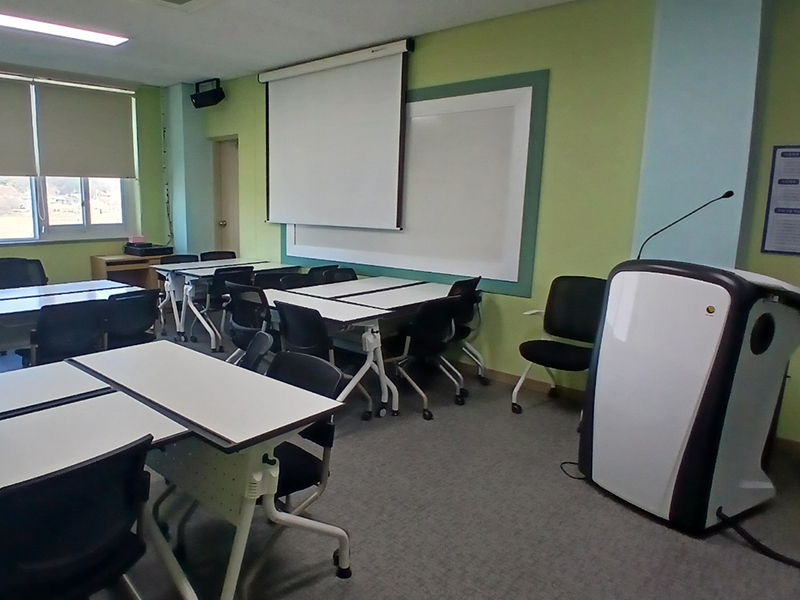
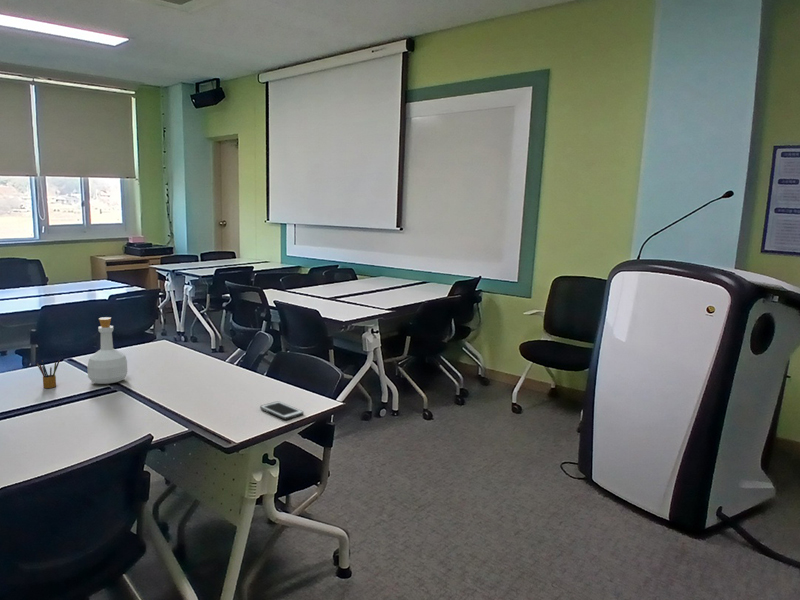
+ cell phone [259,400,304,421]
+ bottle [86,316,128,385]
+ pencil box [36,359,61,389]
